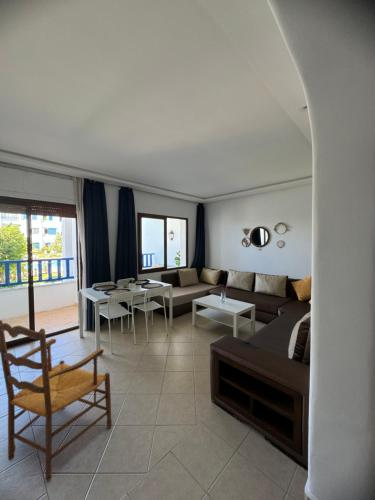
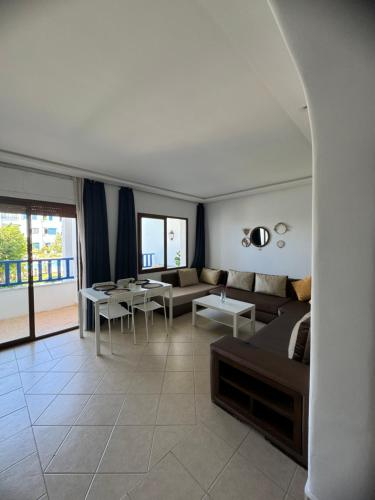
- armchair [0,319,113,483]
